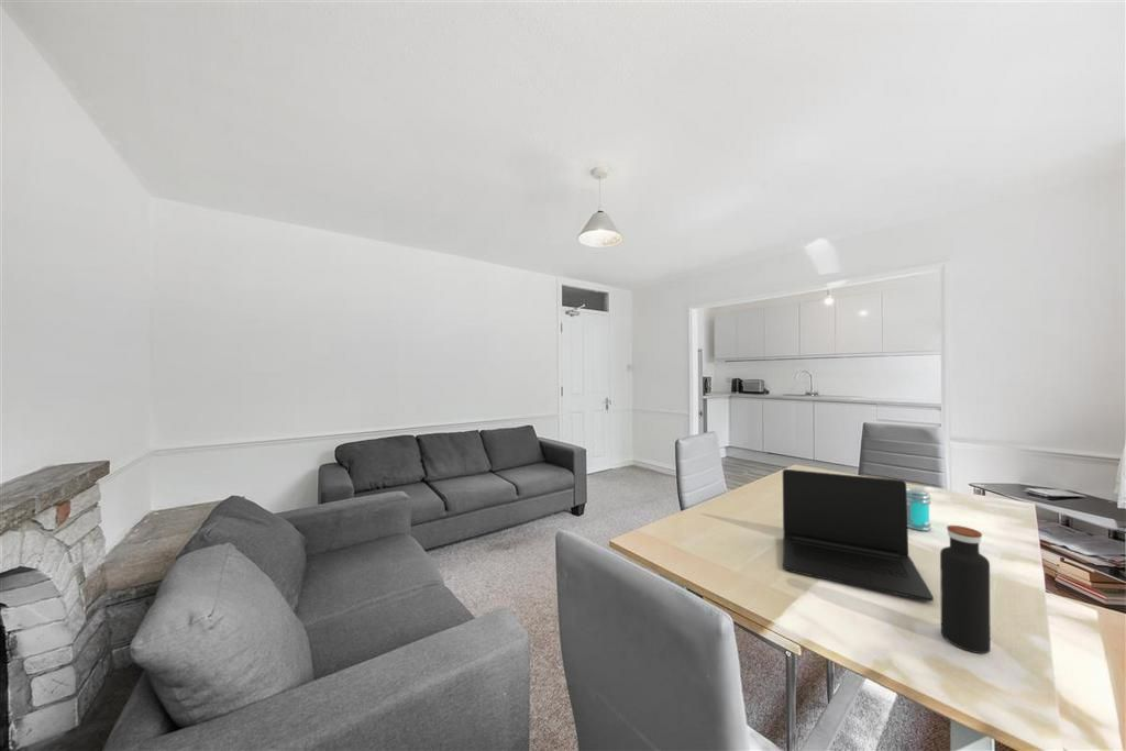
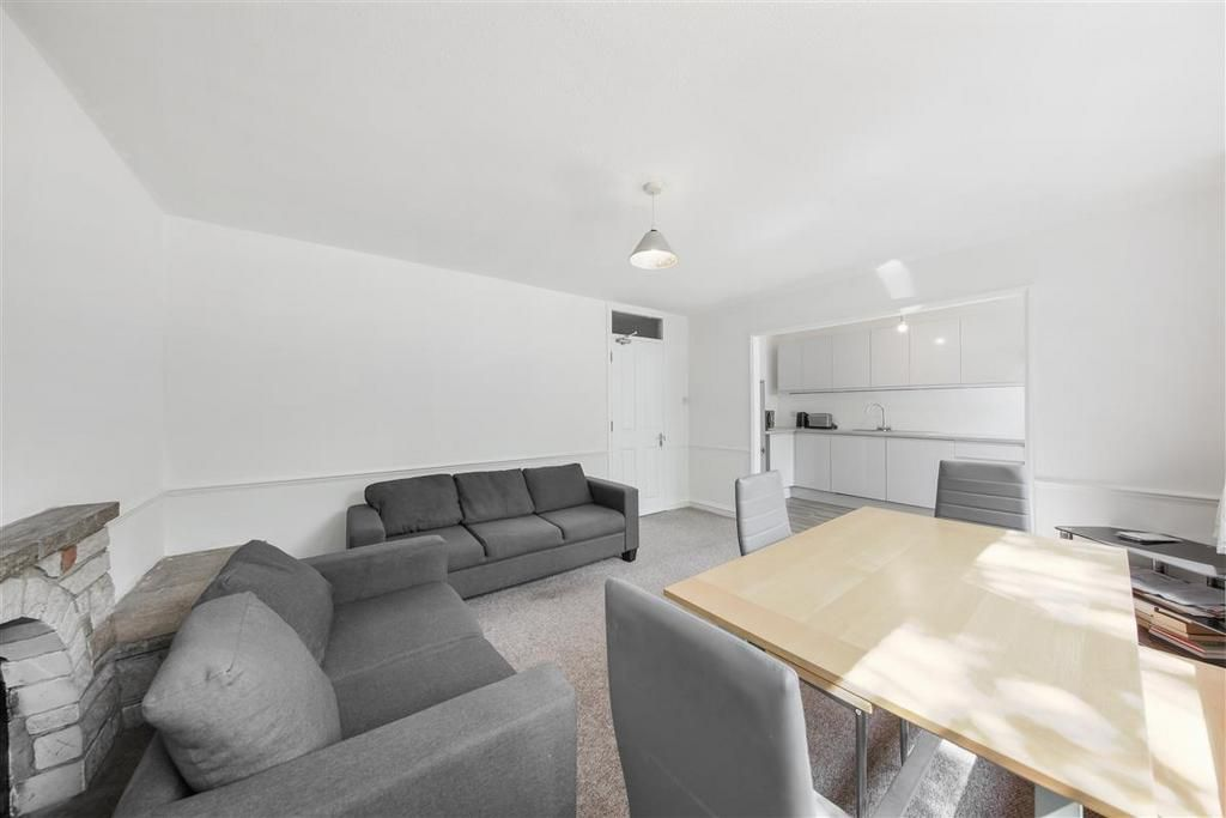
- water bottle [939,524,992,654]
- laptop [782,468,935,603]
- jar [906,487,932,532]
